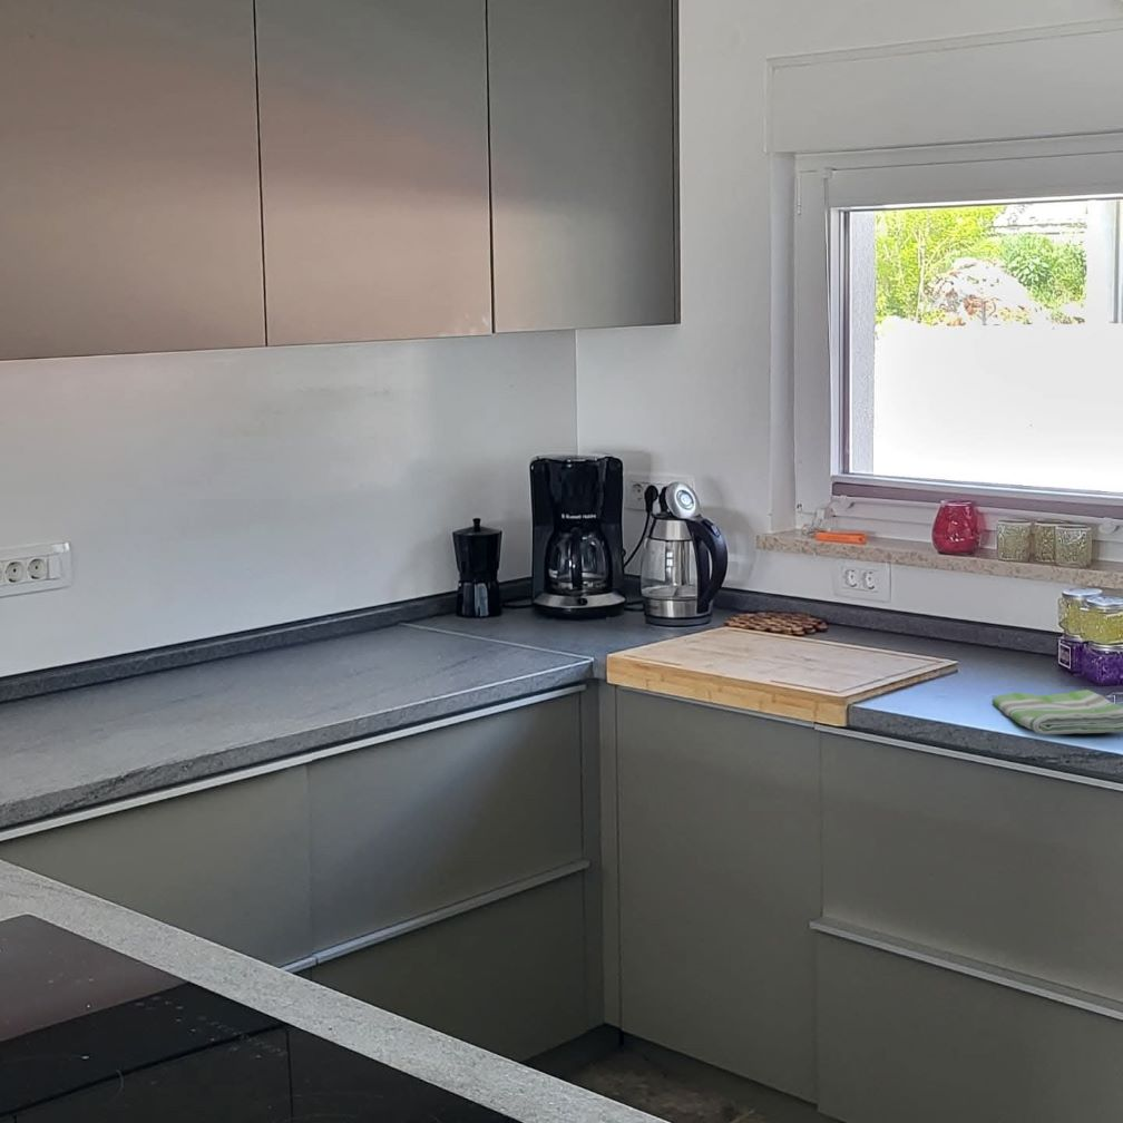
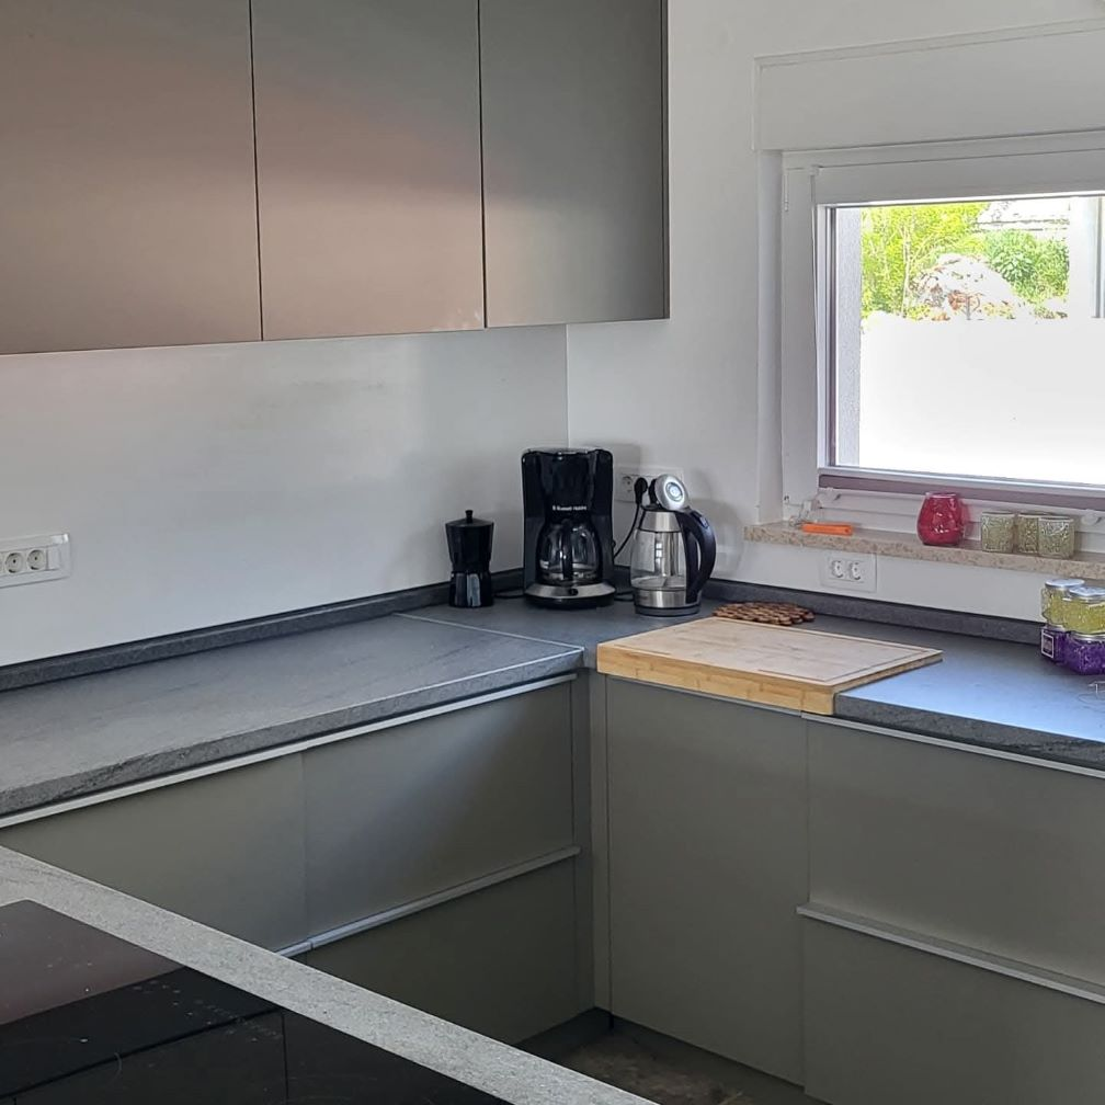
- dish towel [992,689,1123,735]
